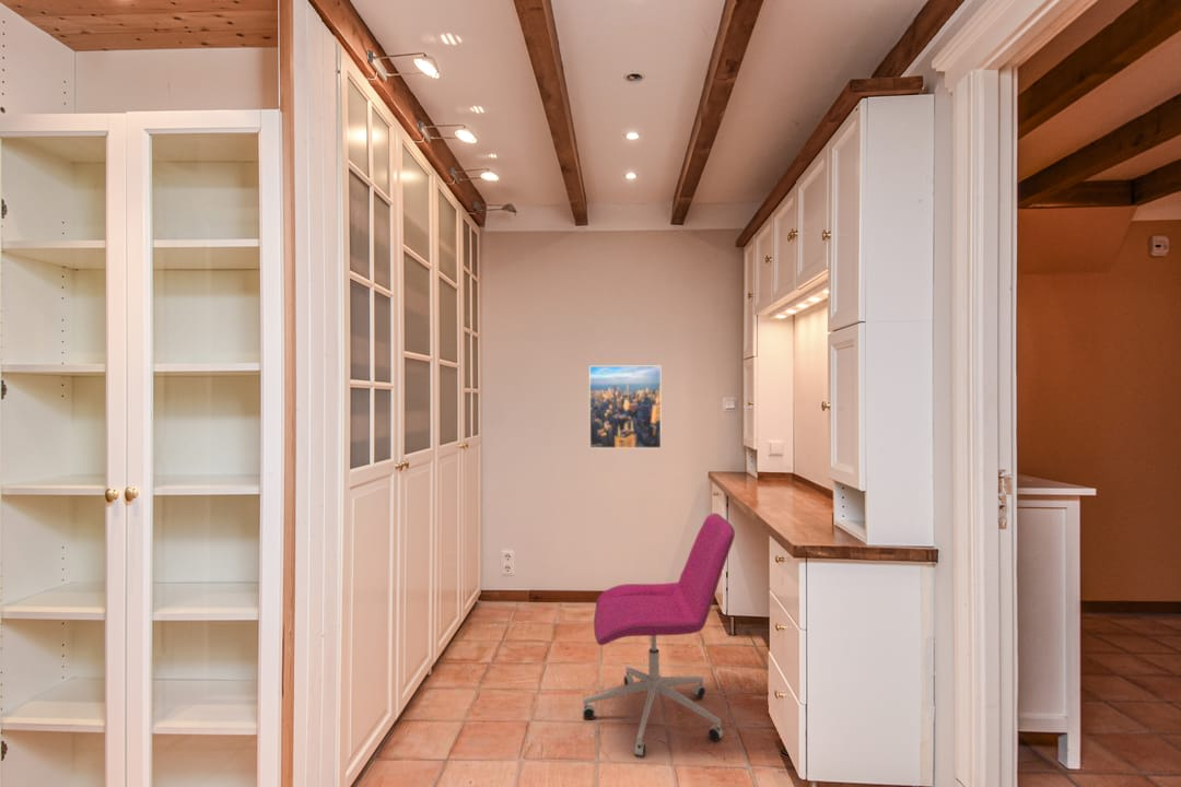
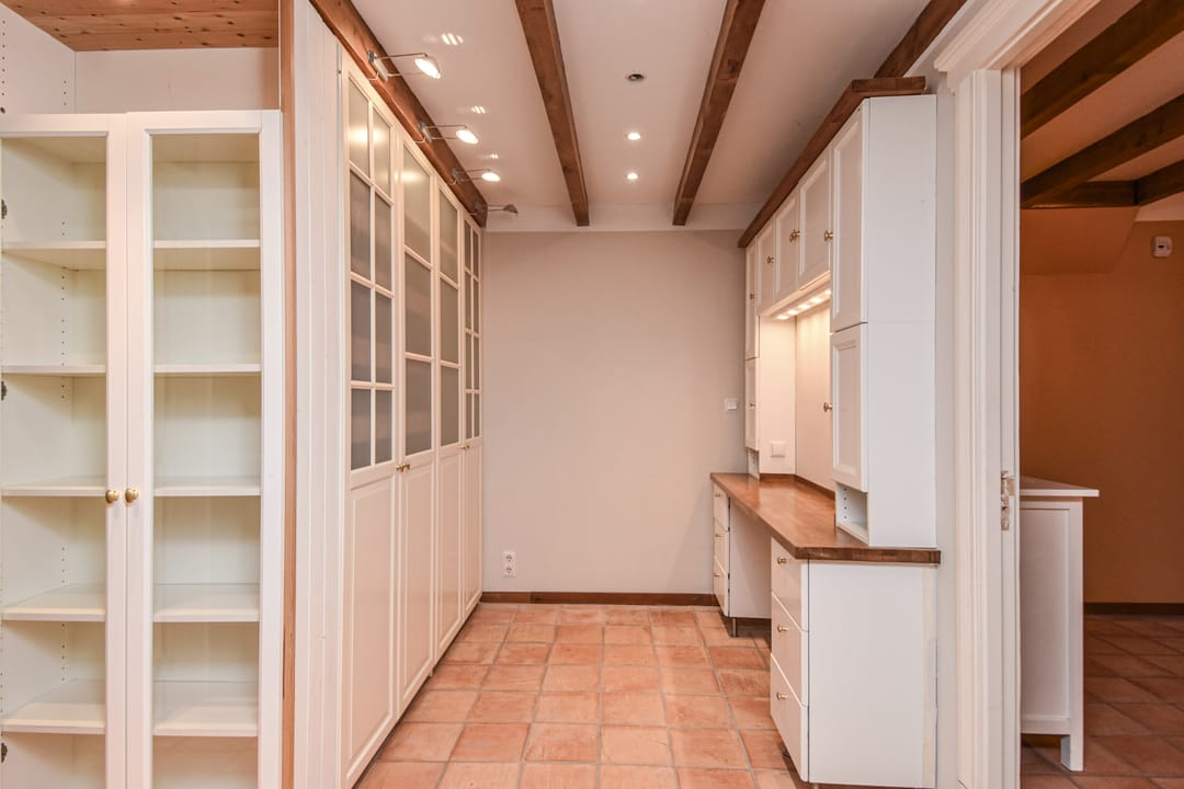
- office chair [582,513,736,759]
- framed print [588,364,663,449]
